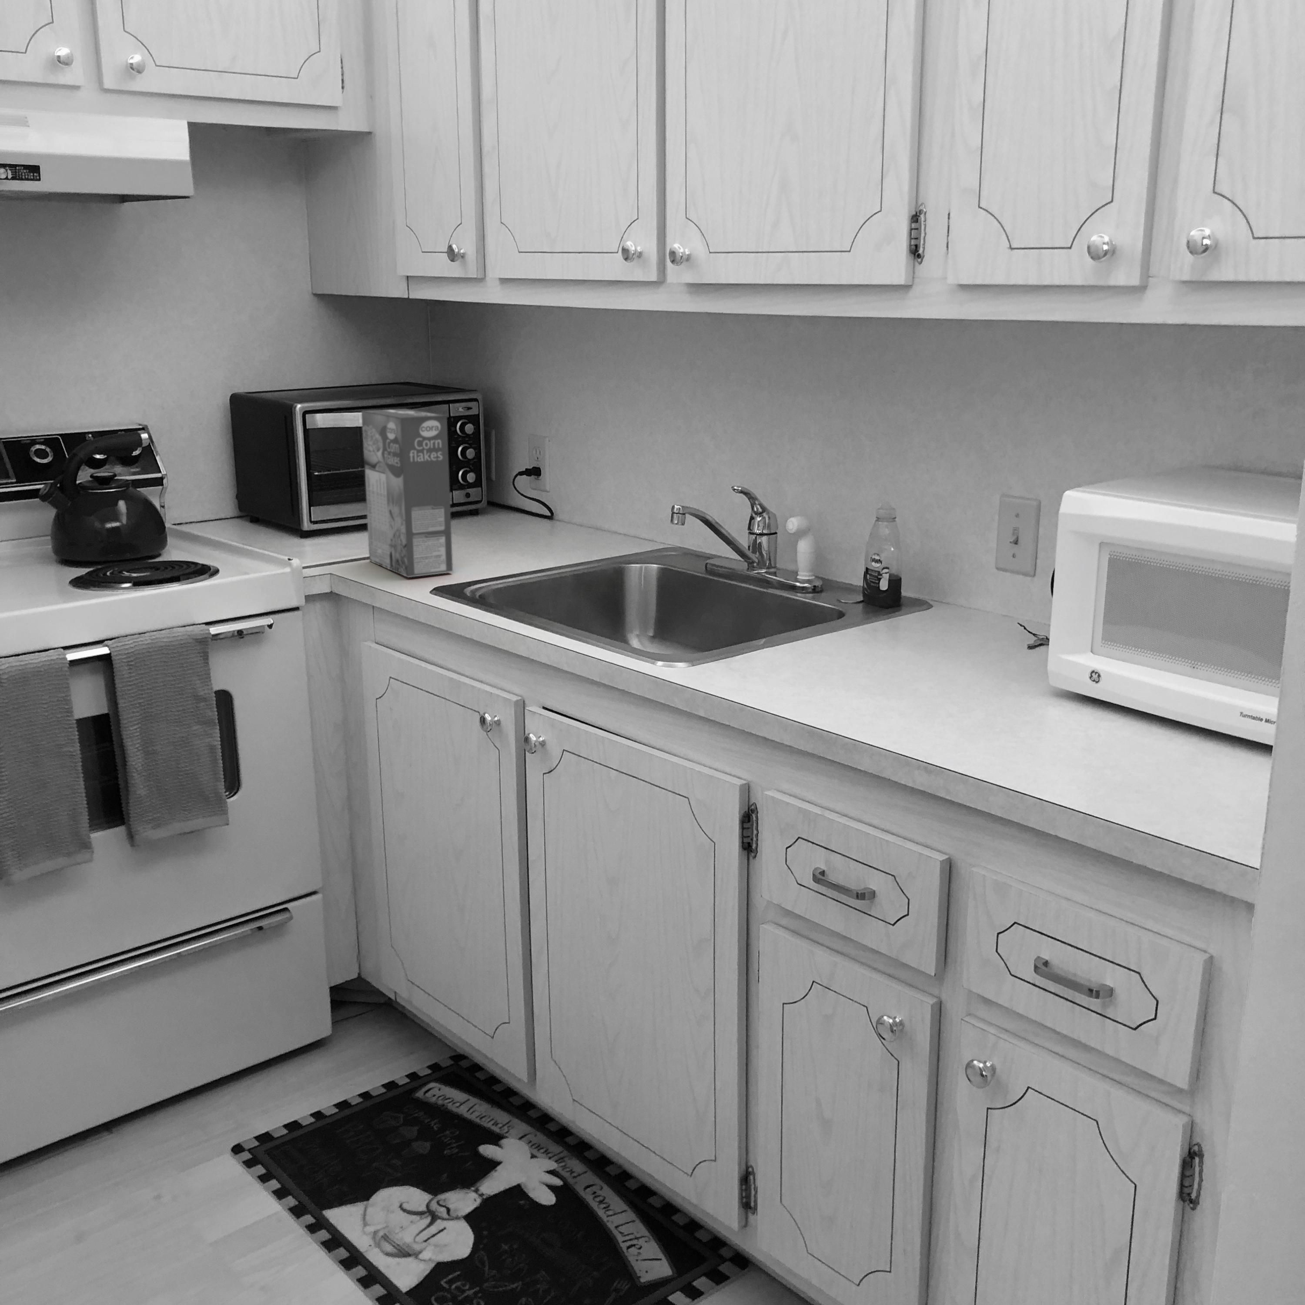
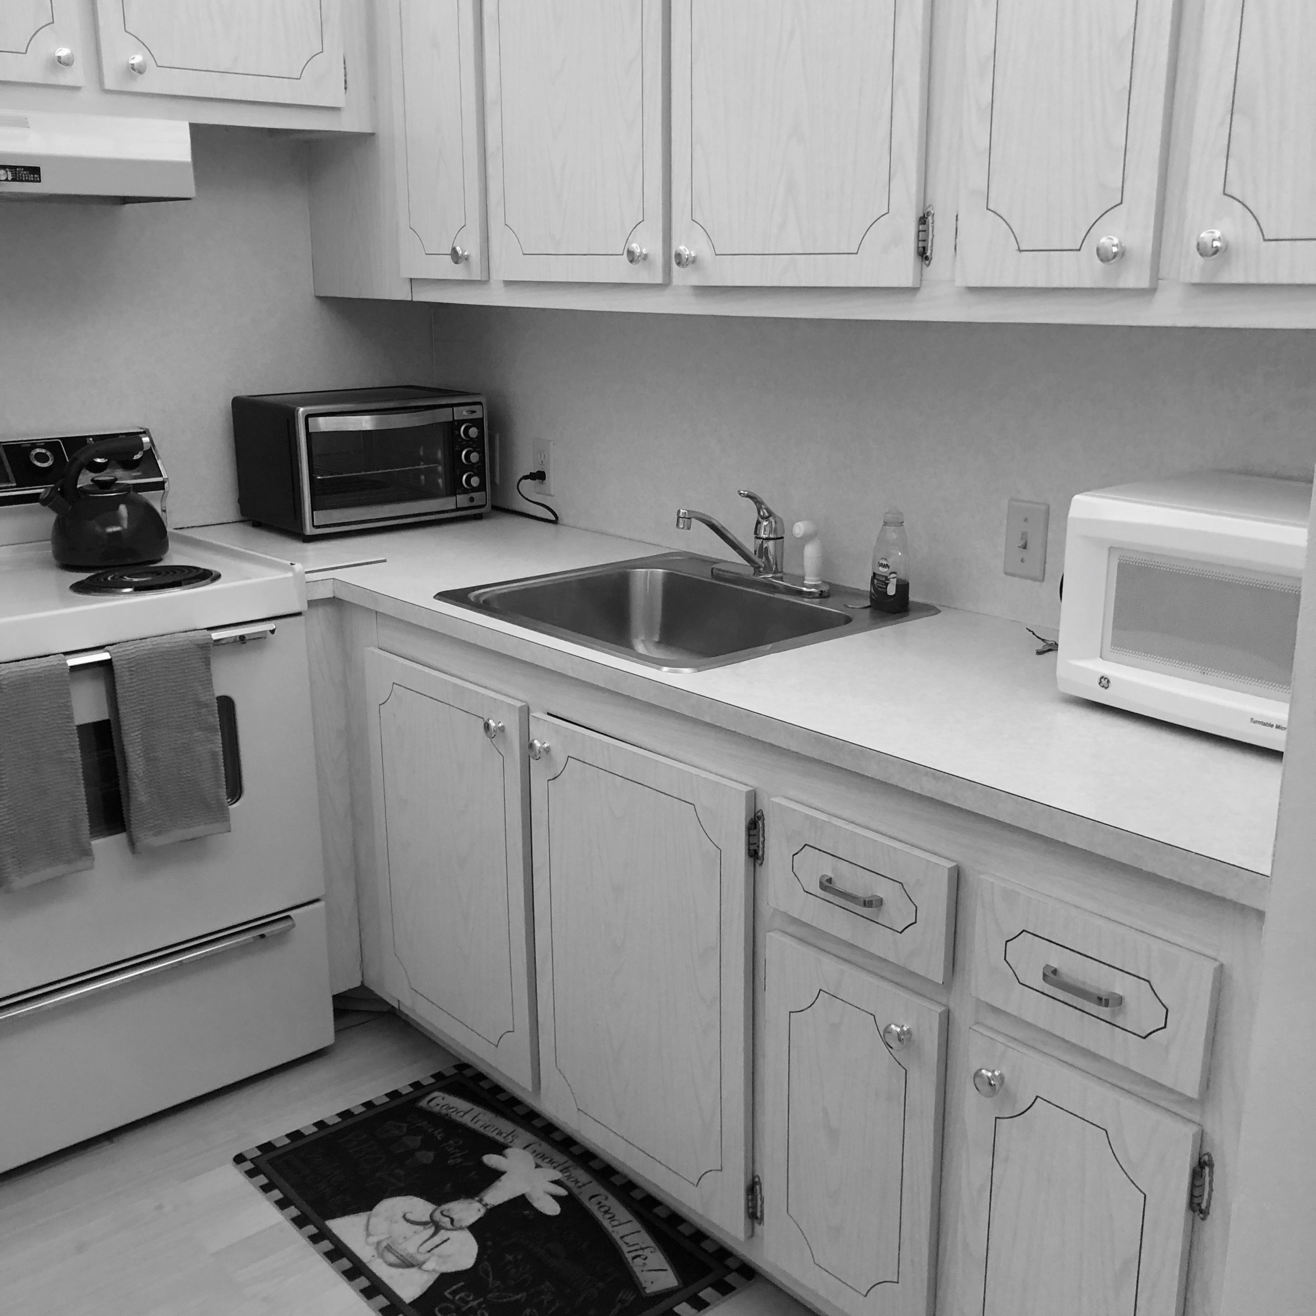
- cereal box [361,409,453,577]
